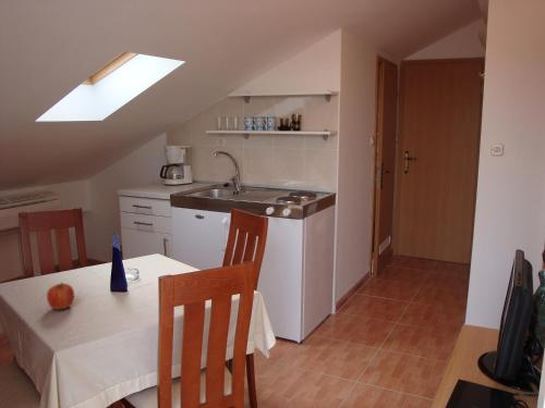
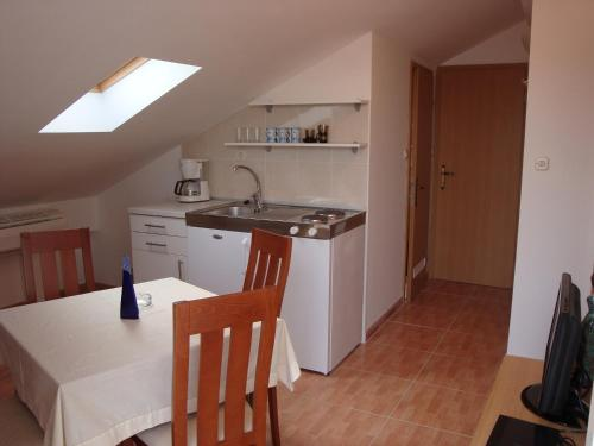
- fruit [46,282,75,311]
